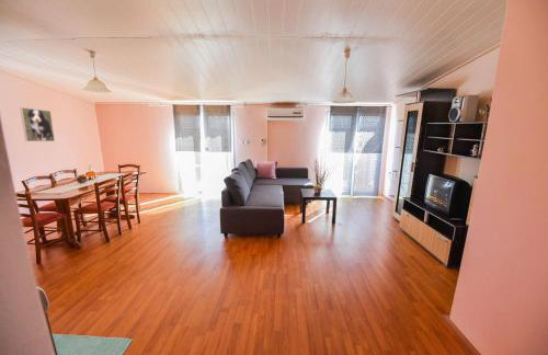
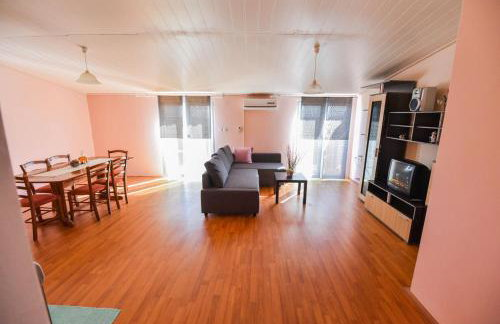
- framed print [19,106,56,142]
